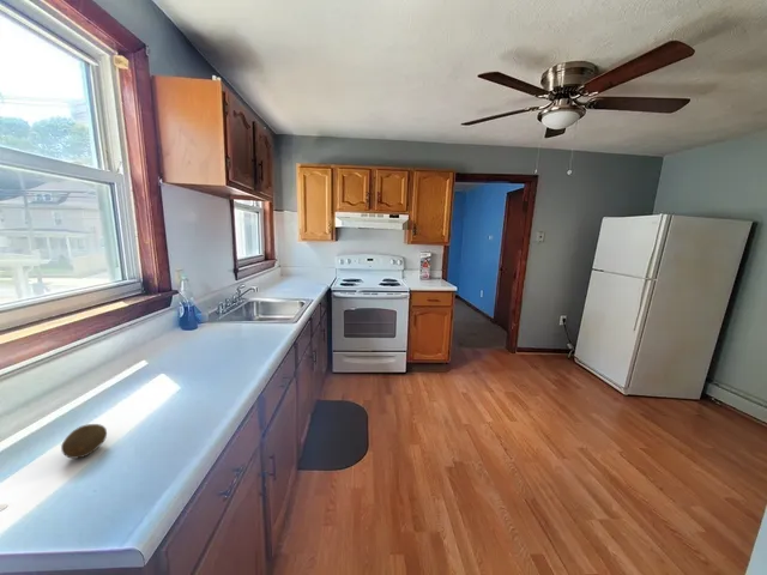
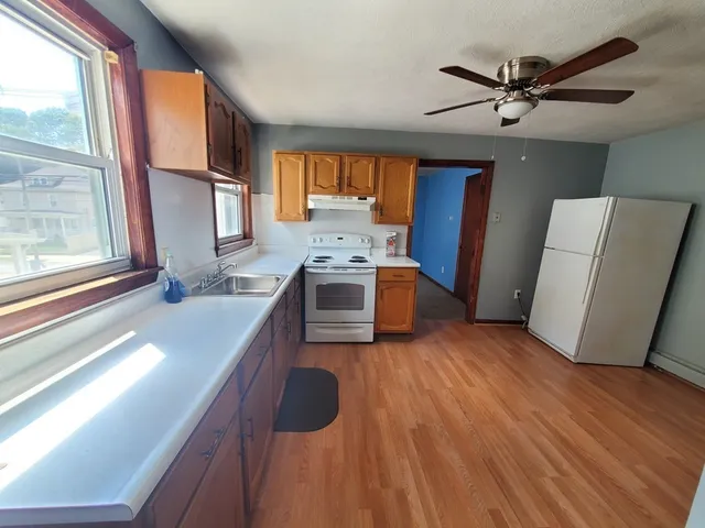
- fruit [60,423,108,460]
